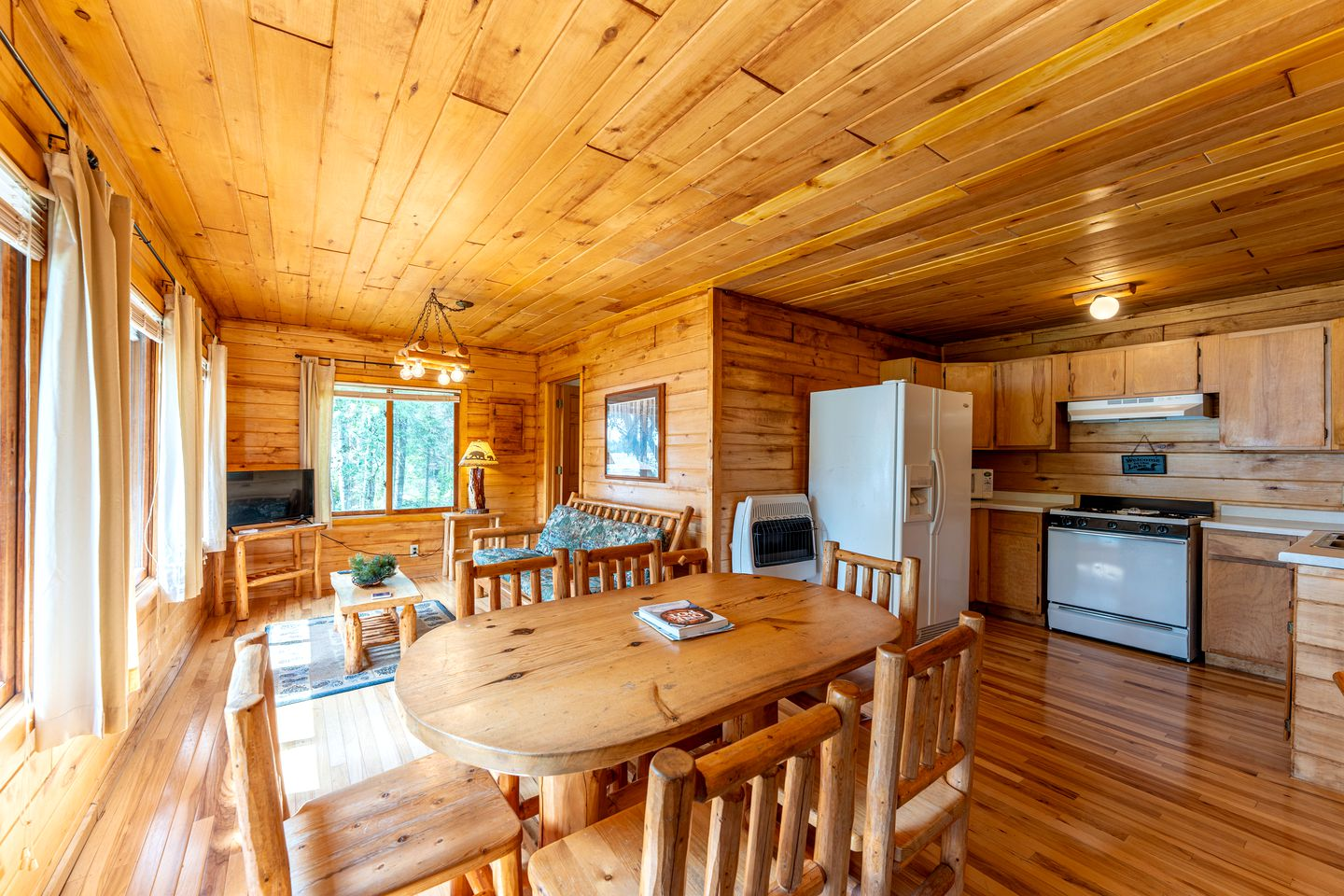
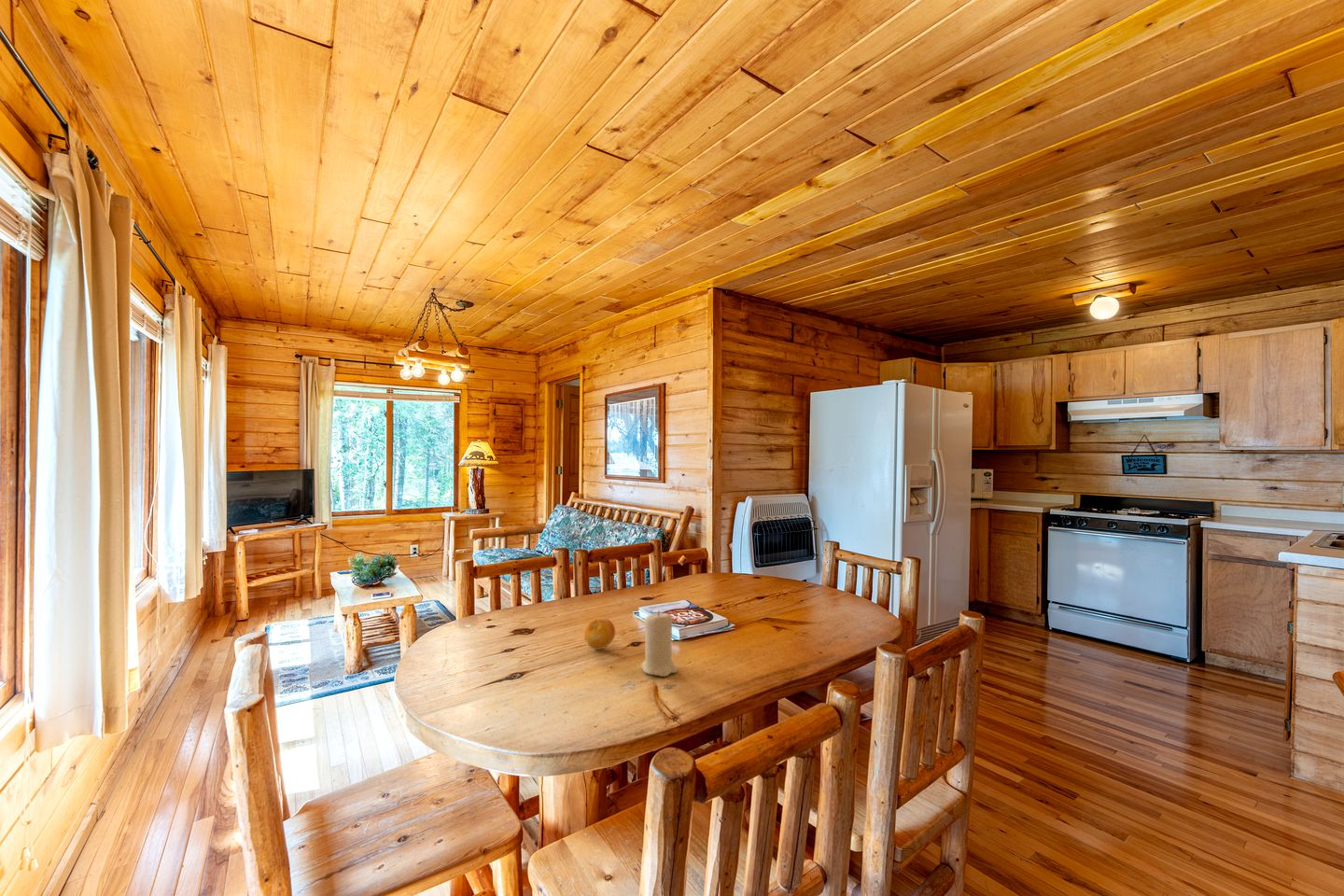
+ candle [640,609,679,678]
+ fruit [583,617,616,651]
